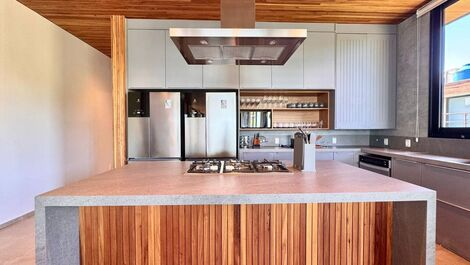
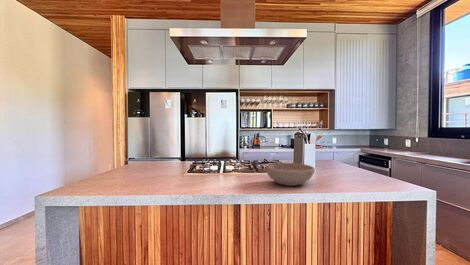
+ bowl [264,162,316,187]
